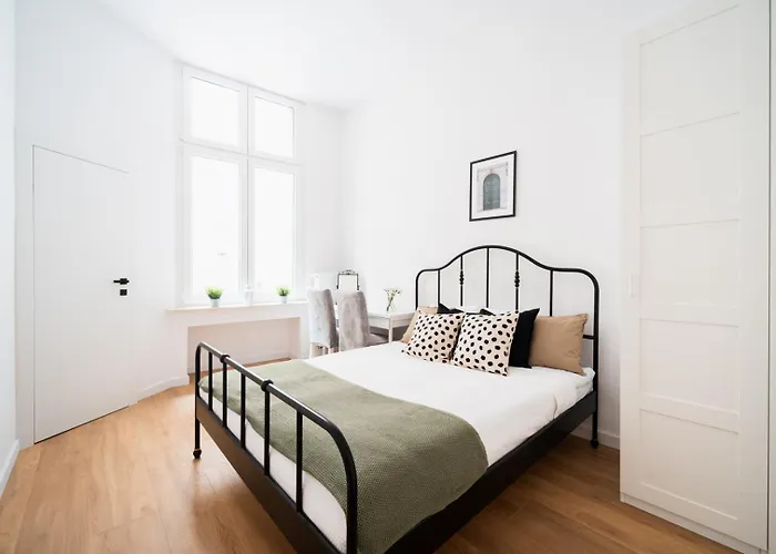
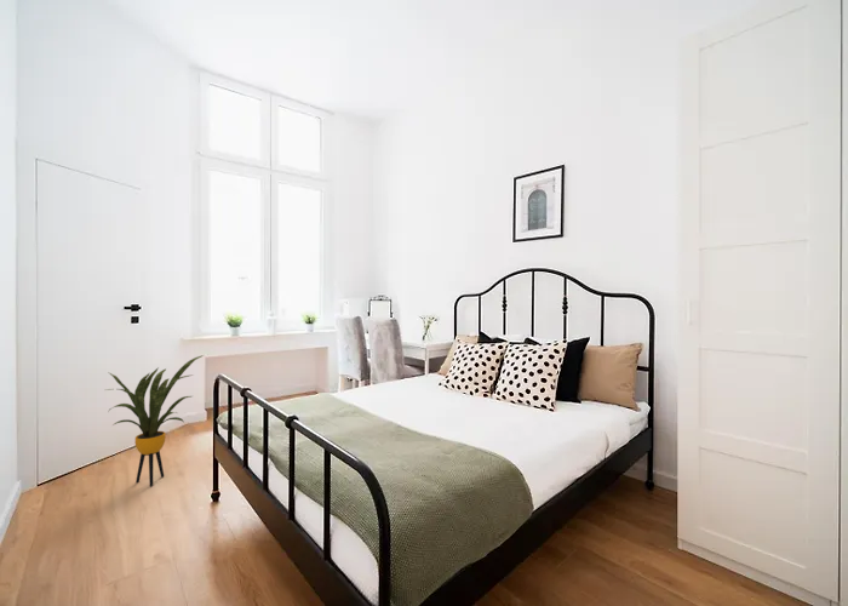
+ house plant [105,354,205,487]
